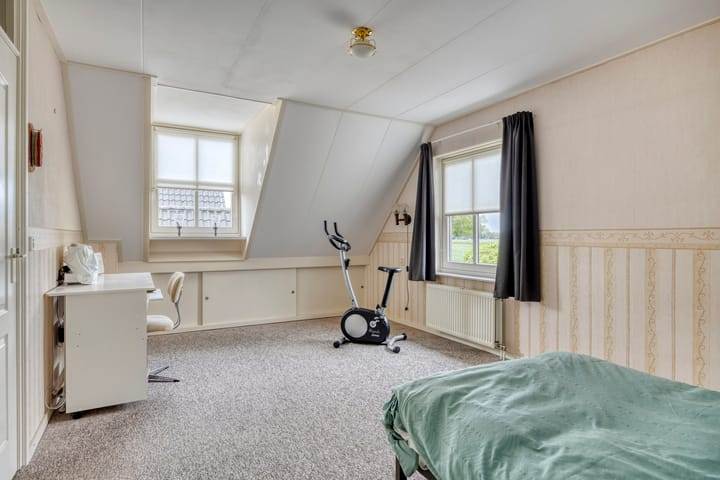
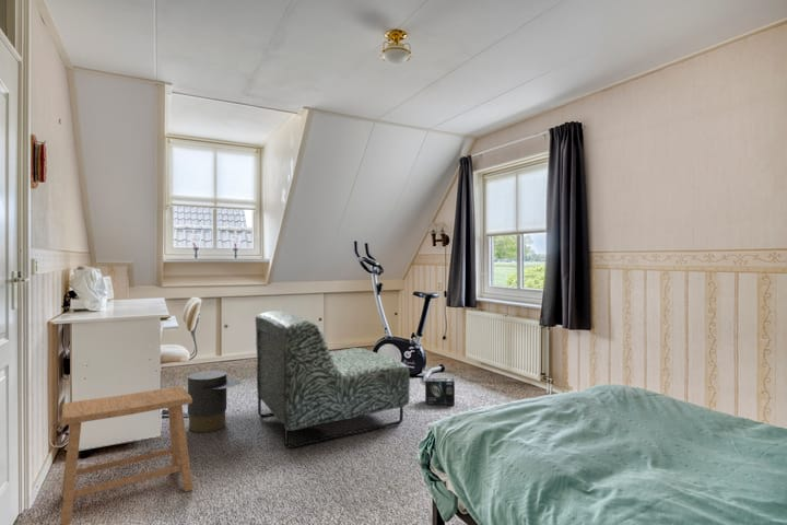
+ trash can [187,370,243,433]
+ box [424,377,456,406]
+ stool [59,386,193,525]
+ armchair [255,310,411,450]
